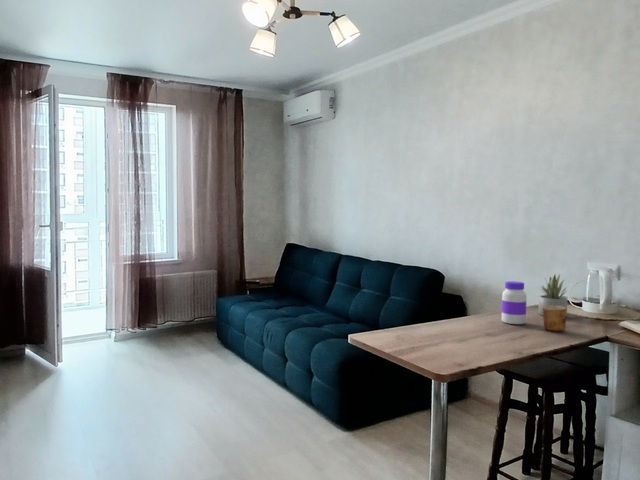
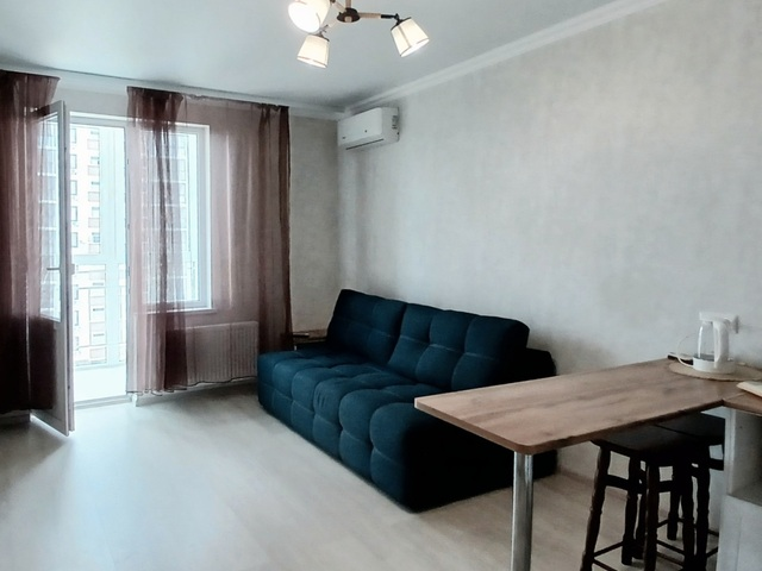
- cup [542,306,567,332]
- jar [501,280,527,325]
- succulent plant [537,273,568,317]
